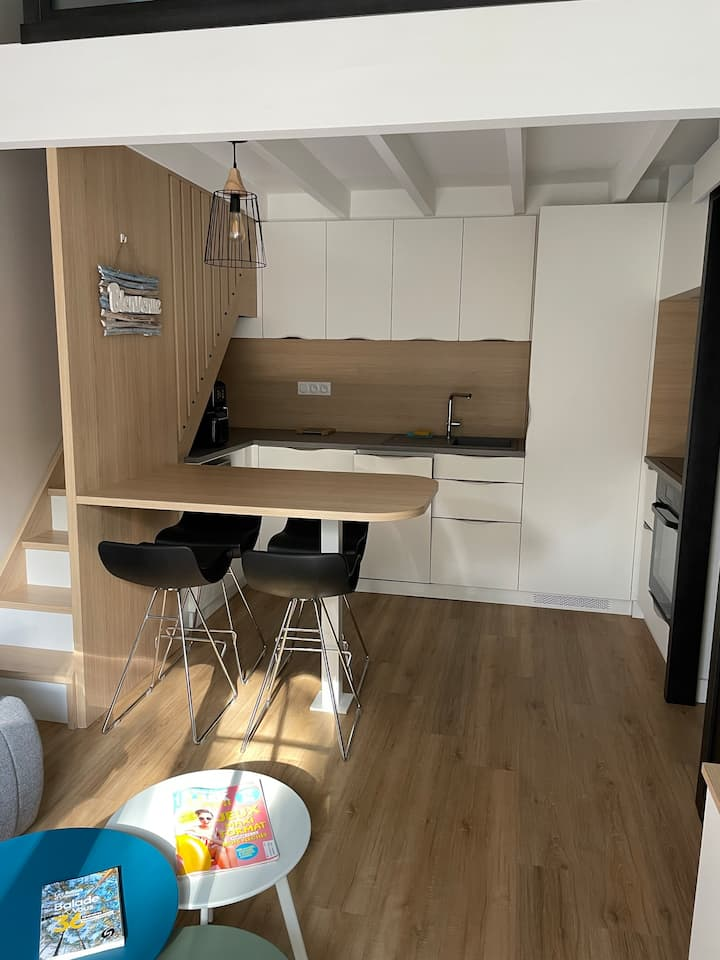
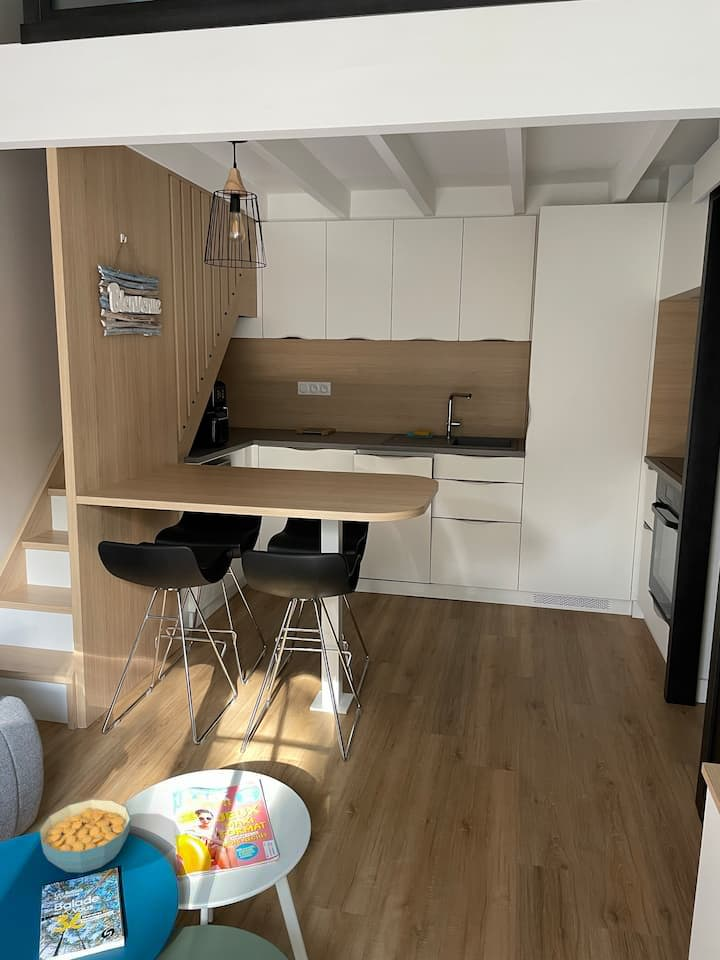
+ cereal bowl [38,798,132,874]
